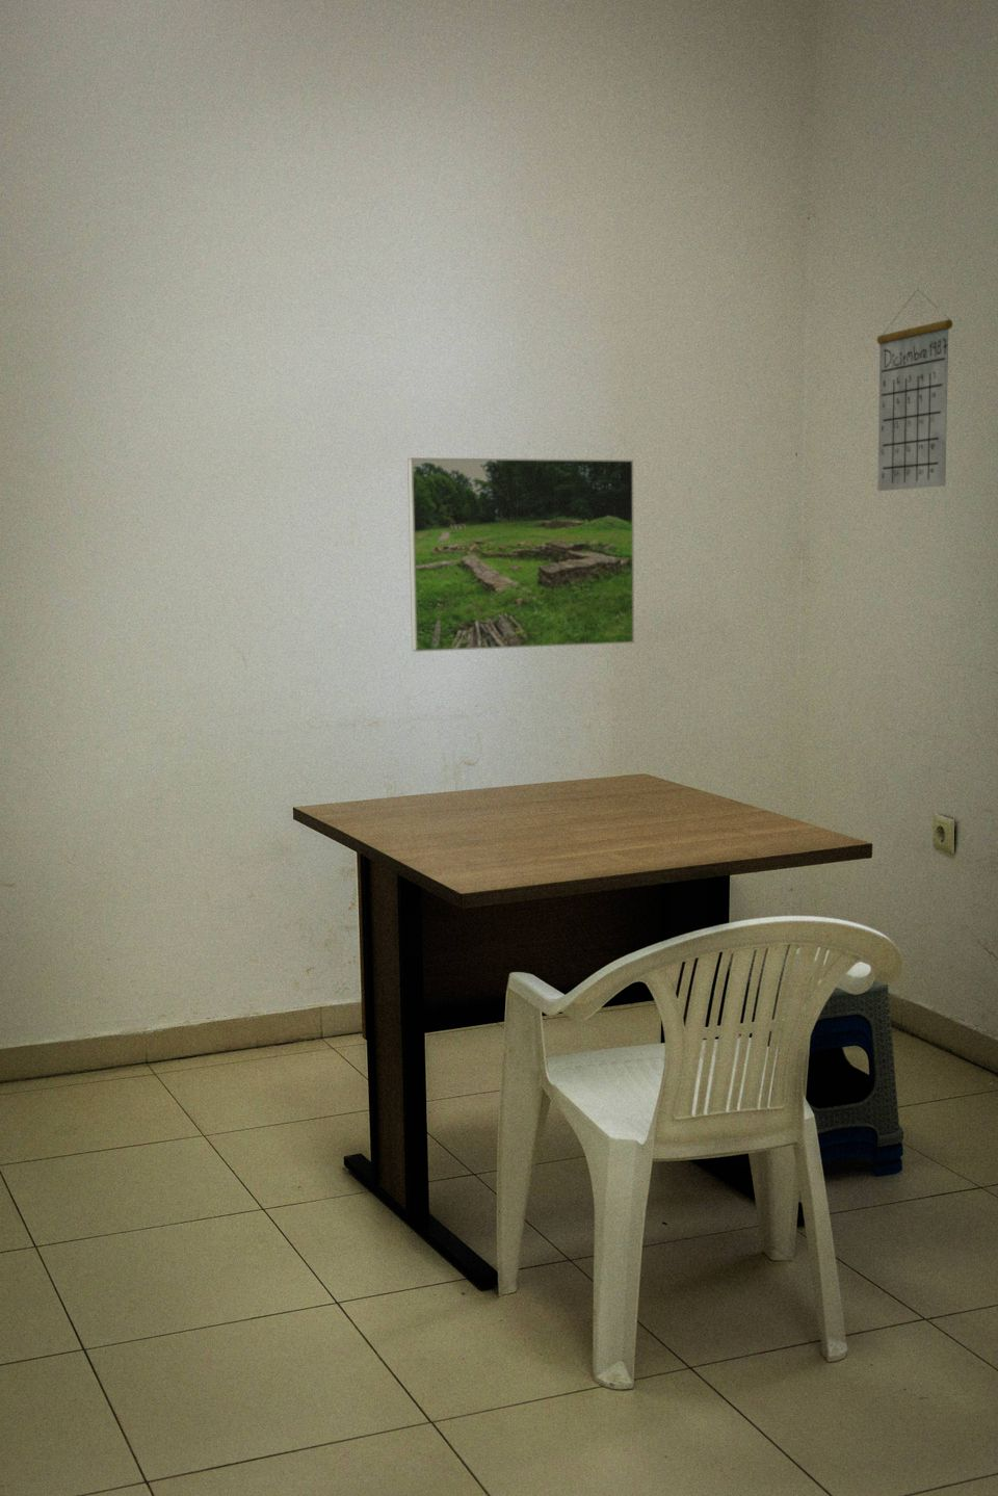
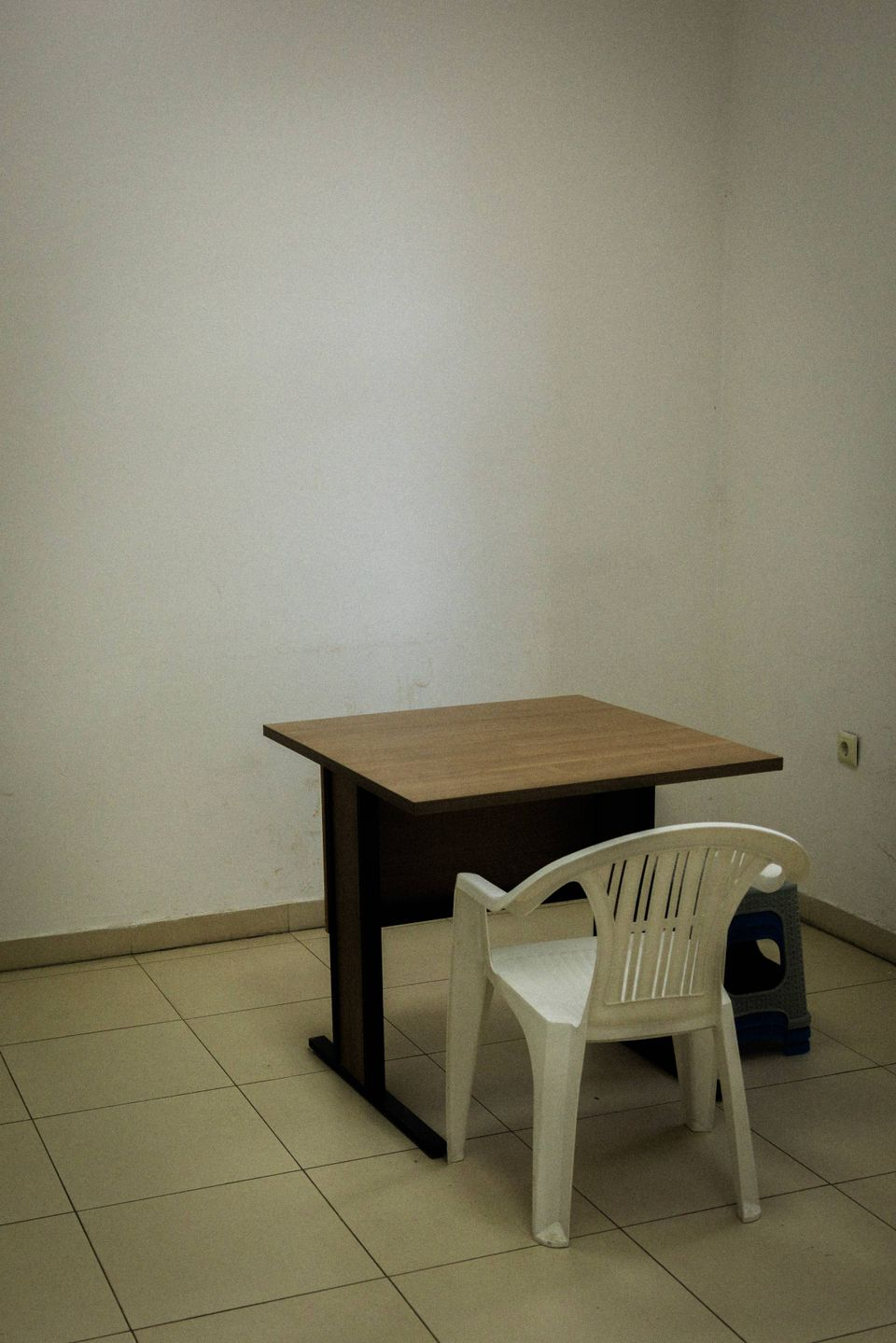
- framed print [407,457,635,653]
- calendar [875,289,953,491]
